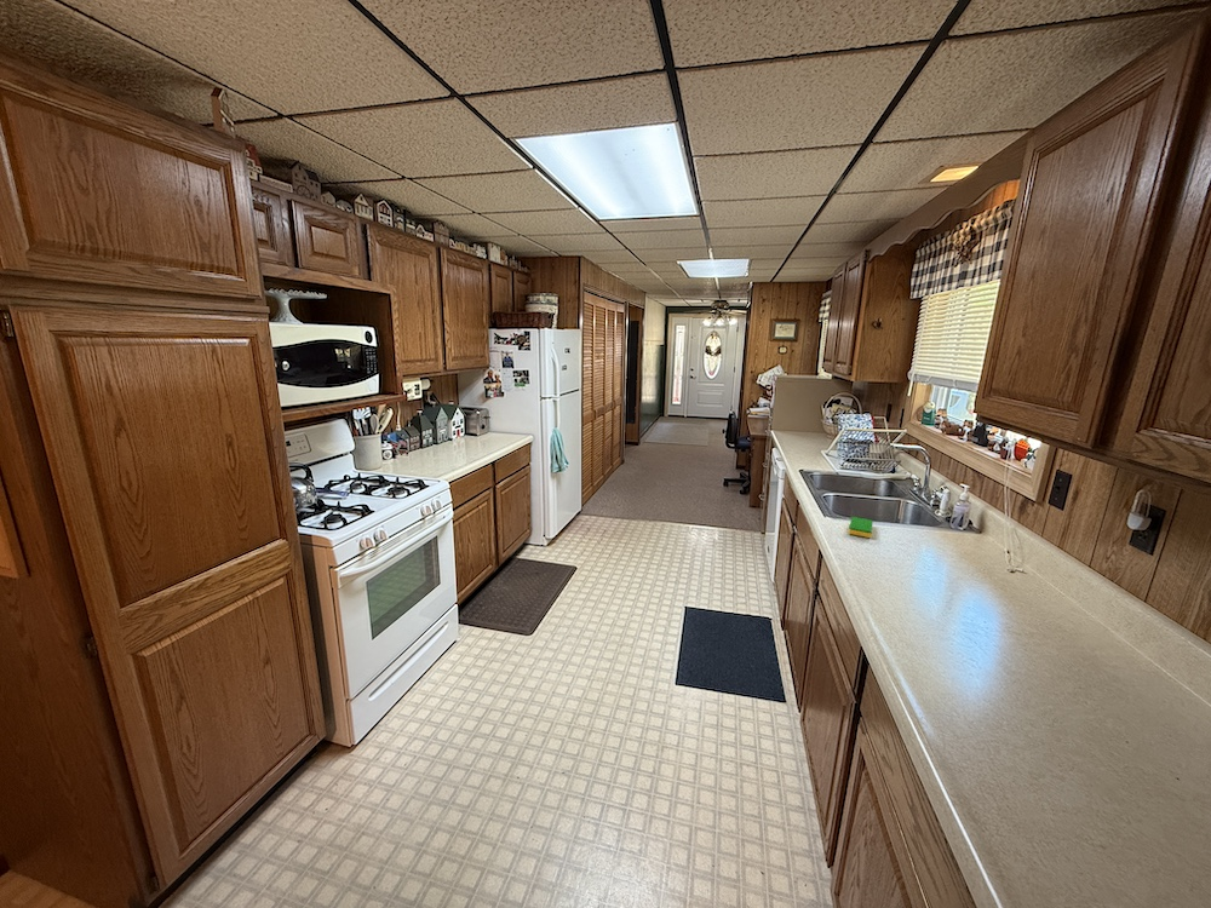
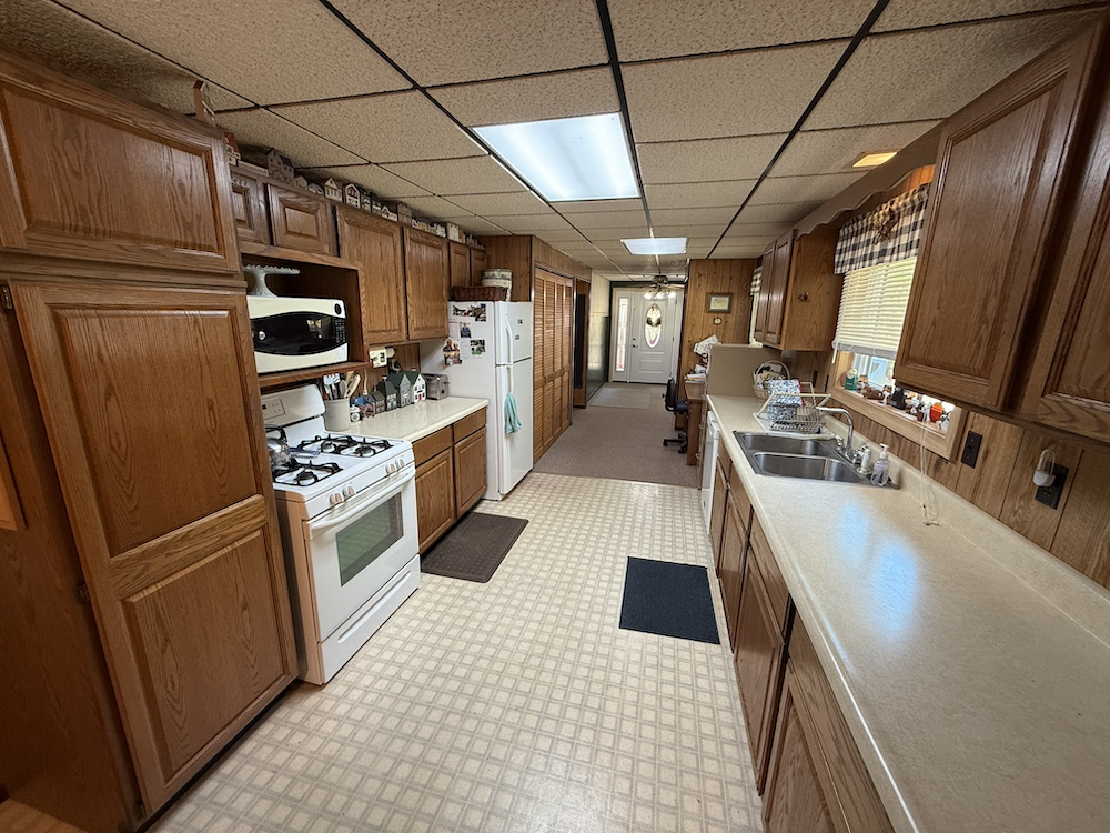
- dish sponge [848,516,874,539]
